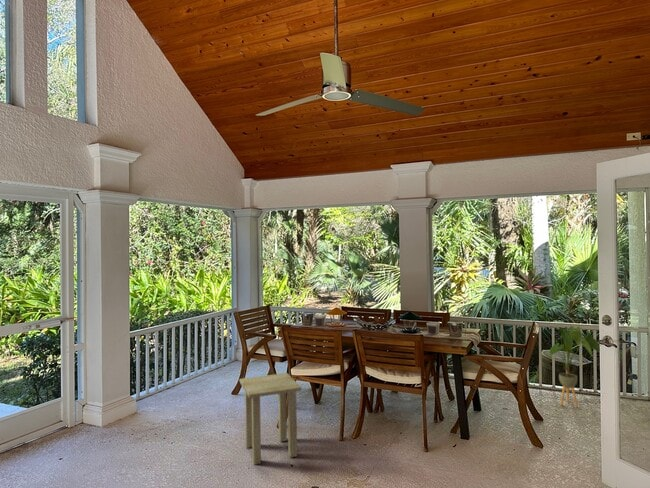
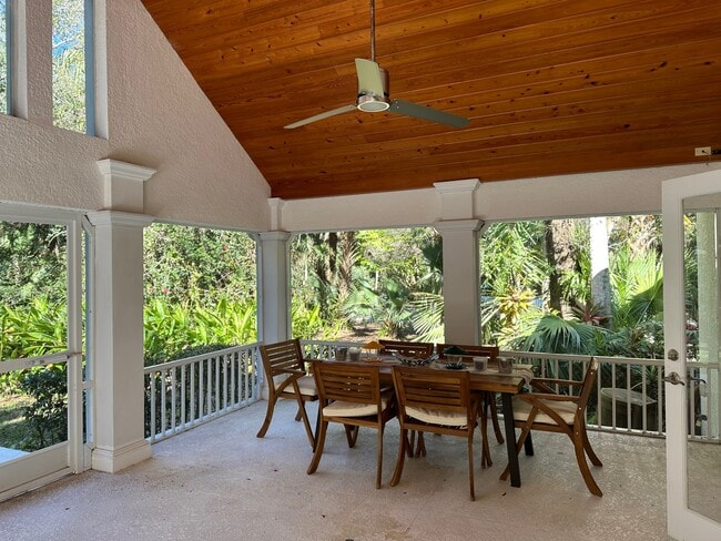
- side table [239,372,303,466]
- house plant [548,325,600,408]
